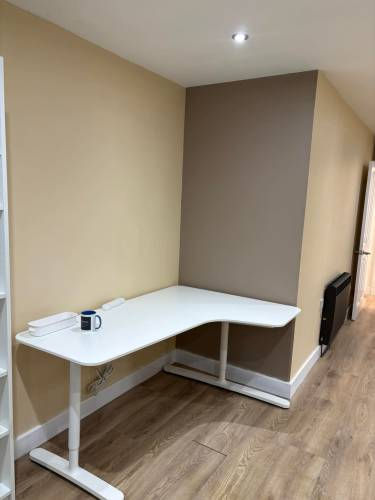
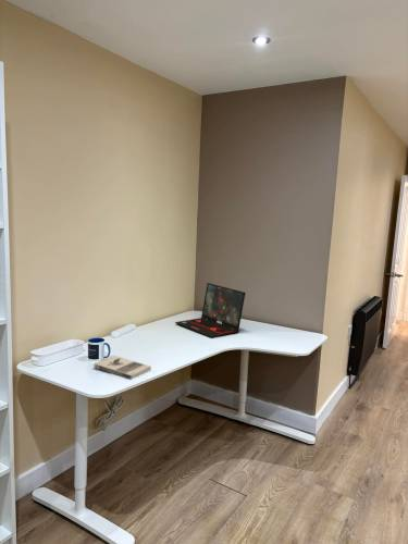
+ book [92,355,152,381]
+ laptop [174,282,247,339]
